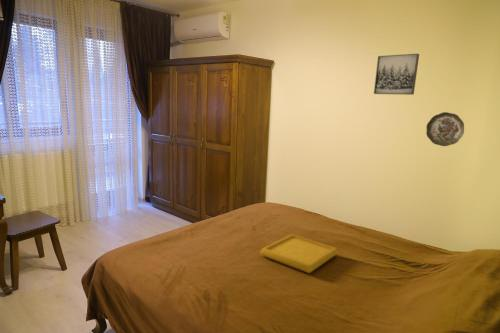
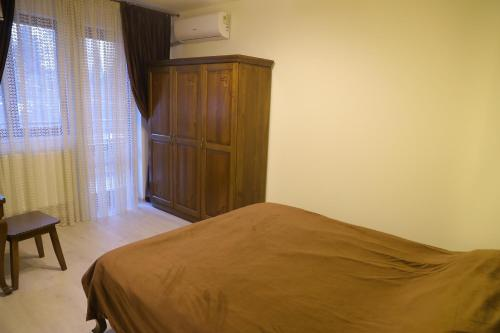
- wall art [373,53,420,96]
- serving tray [259,234,339,274]
- decorative plate [425,111,465,147]
